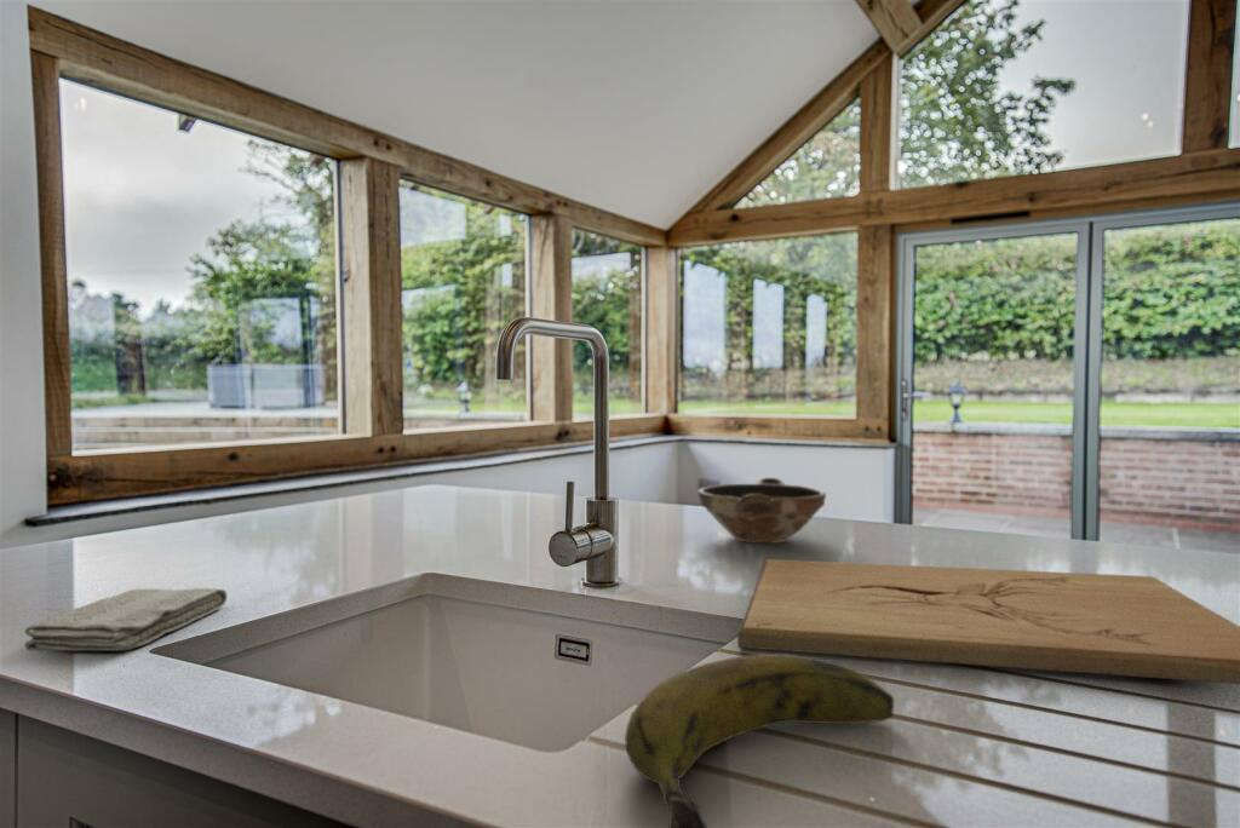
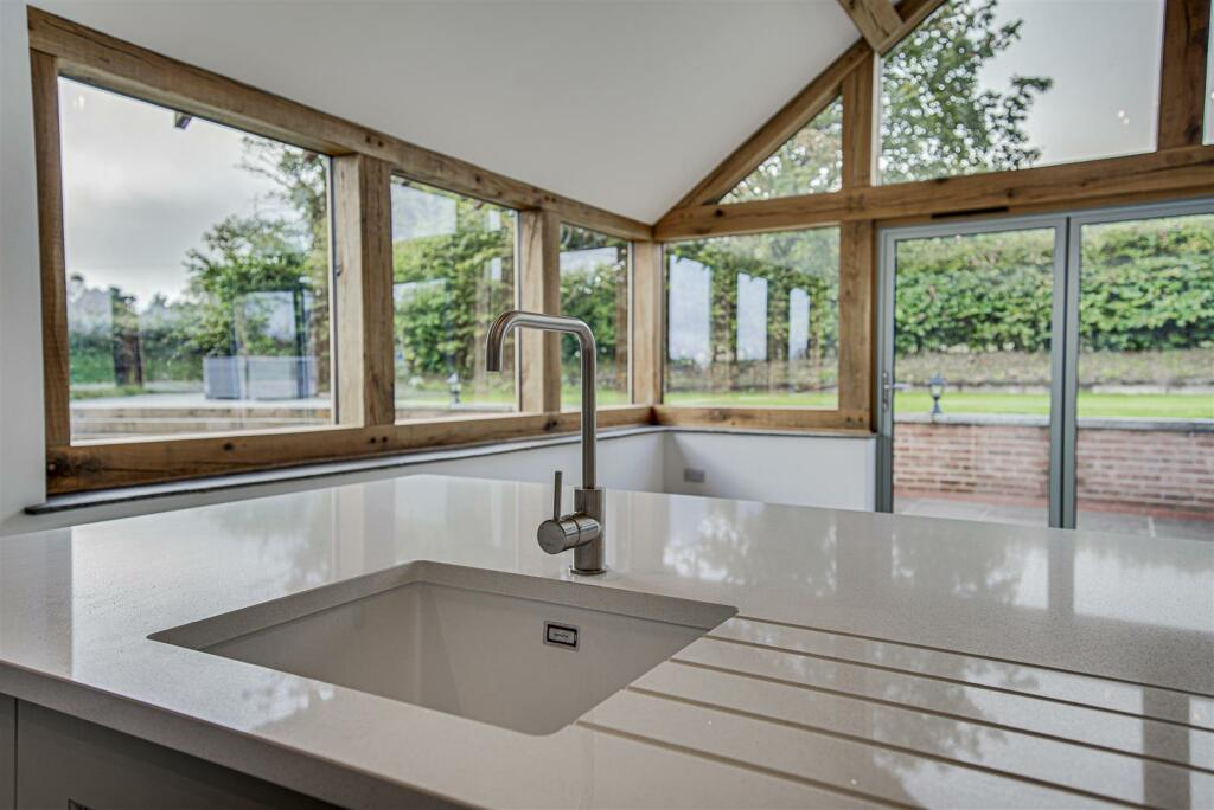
- washcloth [23,587,229,652]
- banana [624,652,895,828]
- cutting board [736,558,1240,685]
- bowl [696,477,827,544]
